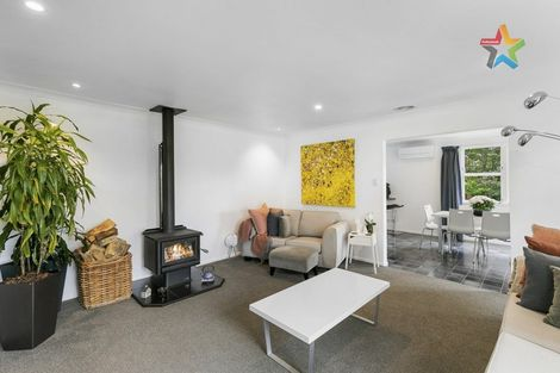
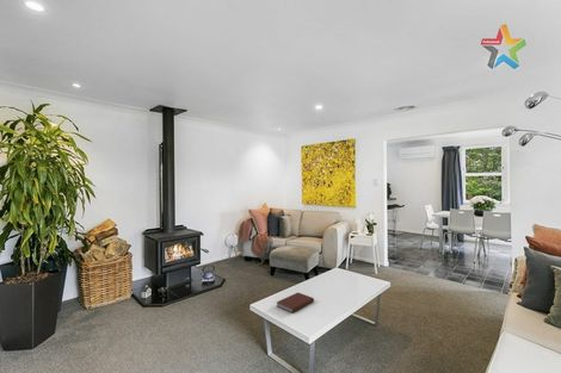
+ book [276,292,315,313]
